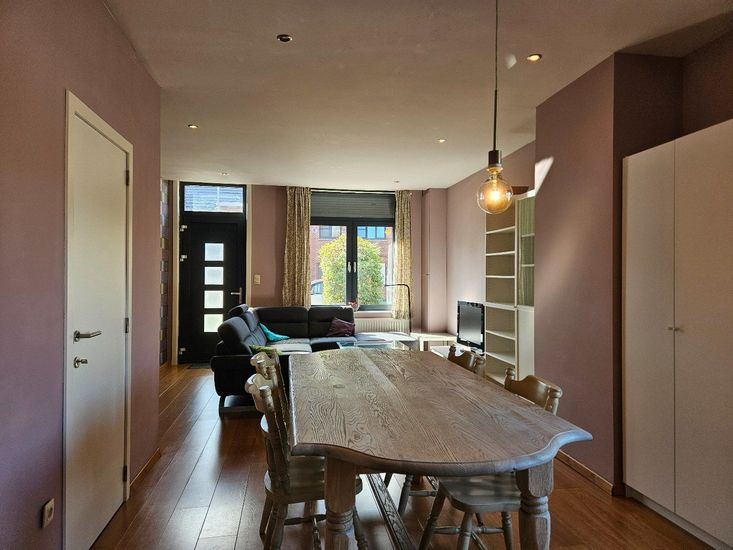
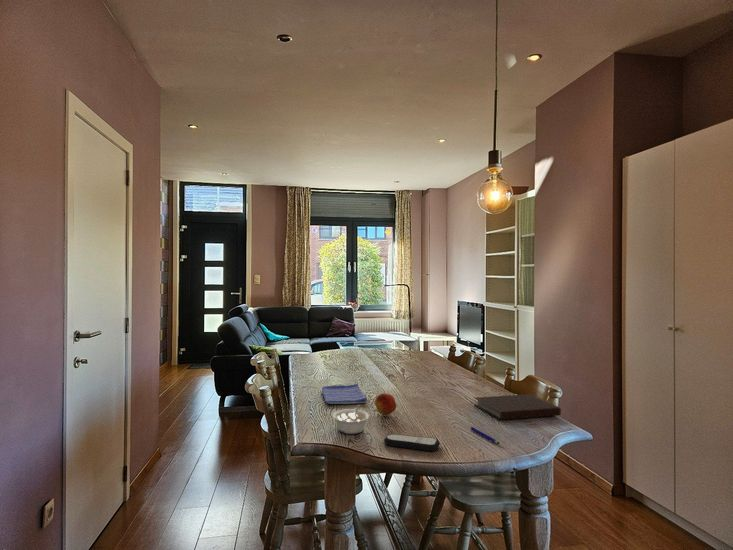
+ remote control [383,433,441,452]
+ fruit [374,392,397,416]
+ legume [332,404,370,435]
+ dish towel [321,383,368,405]
+ pen [470,426,500,445]
+ notebook [473,393,562,421]
